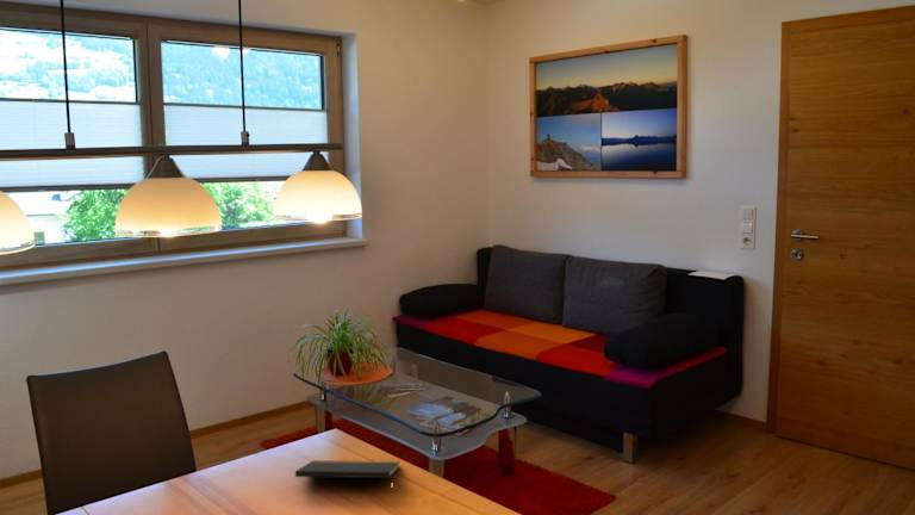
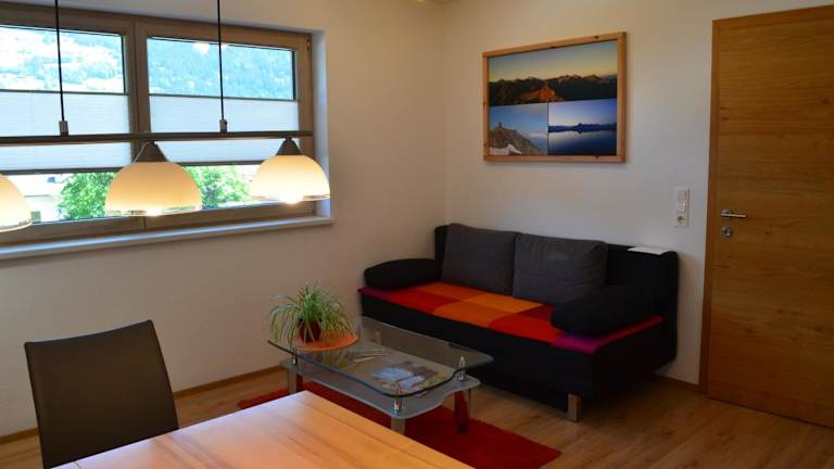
- notepad [294,459,400,492]
